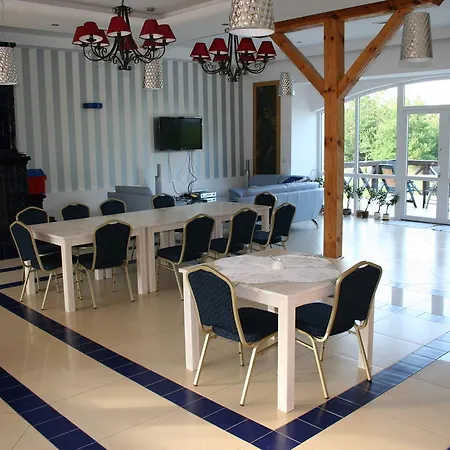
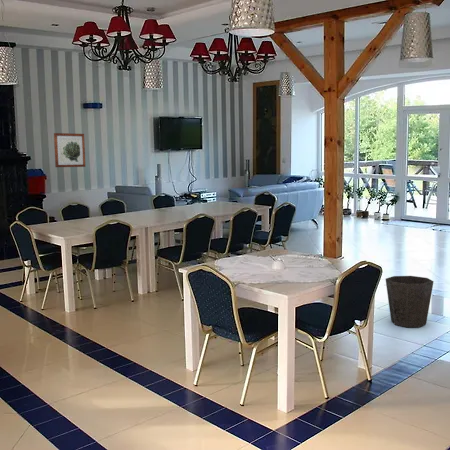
+ waste bin [385,275,435,328]
+ wall art [53,132,86,168]
